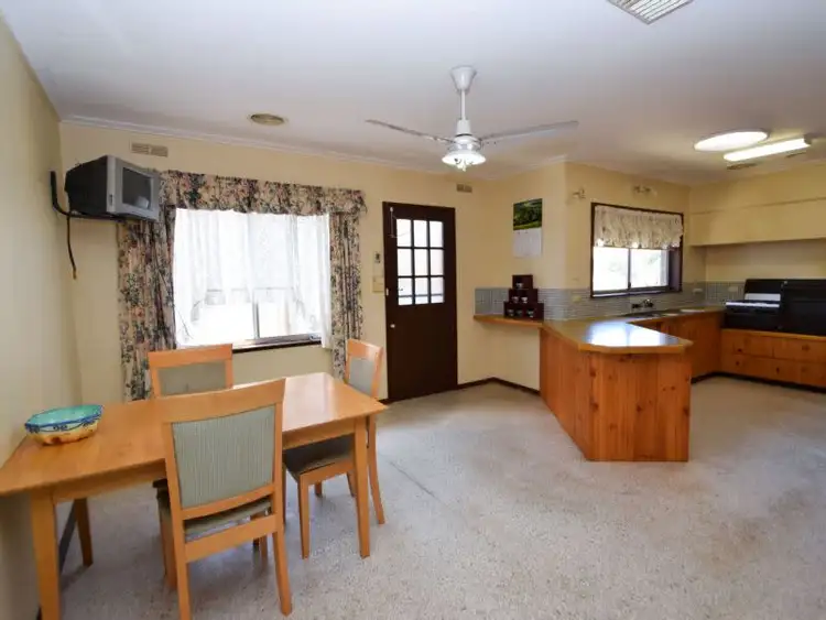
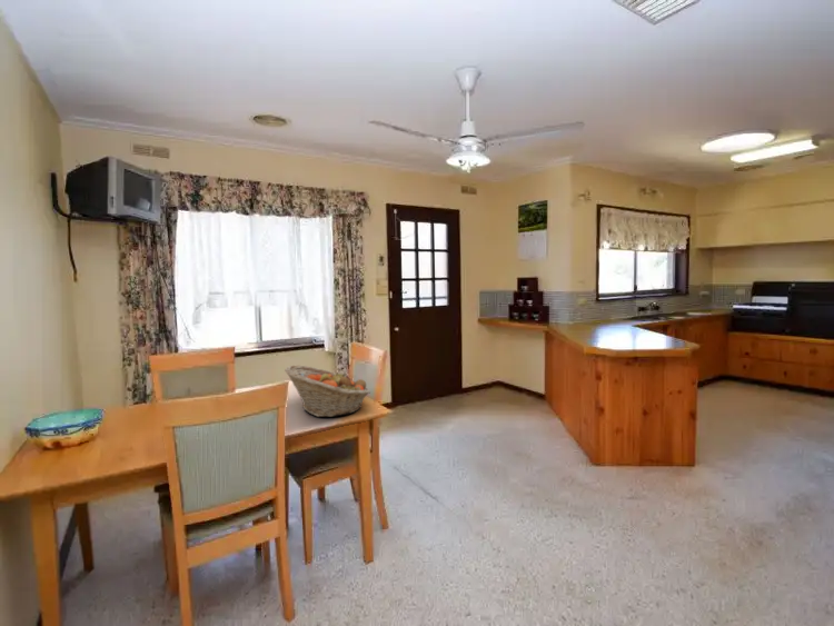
+ fruit basket [284,365,371,418]
